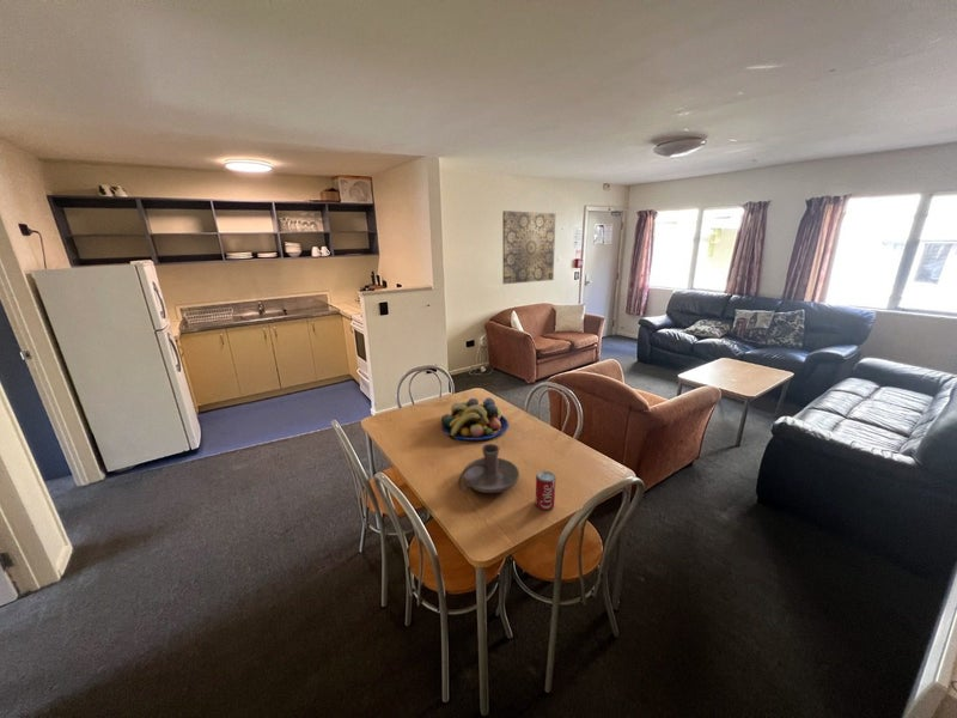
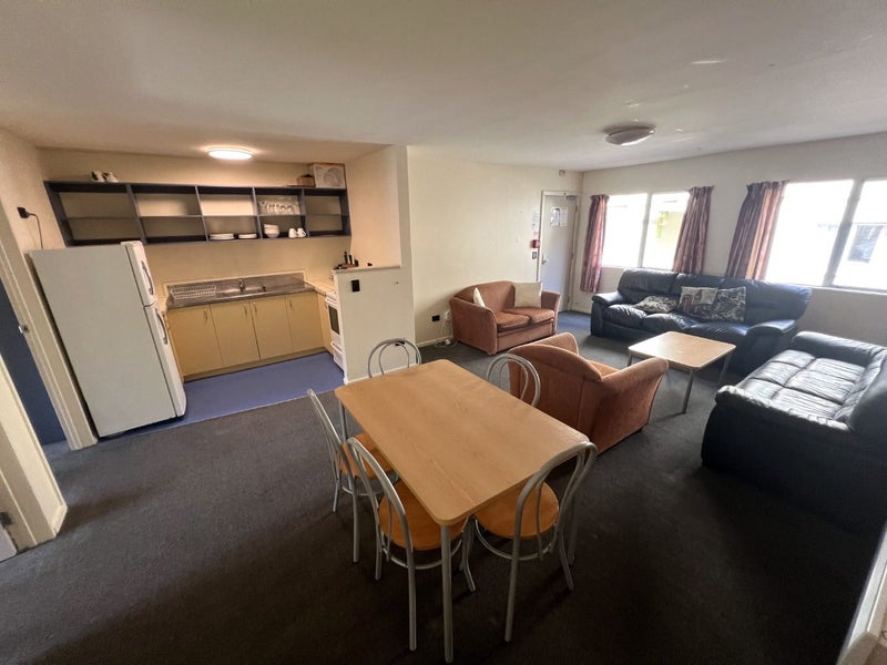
- wall art [501,209,556,285]
- beverage can [535,470,556,511]
- fruit bowl [440,397,510,442]
- candle holder [457,443,520,494]
